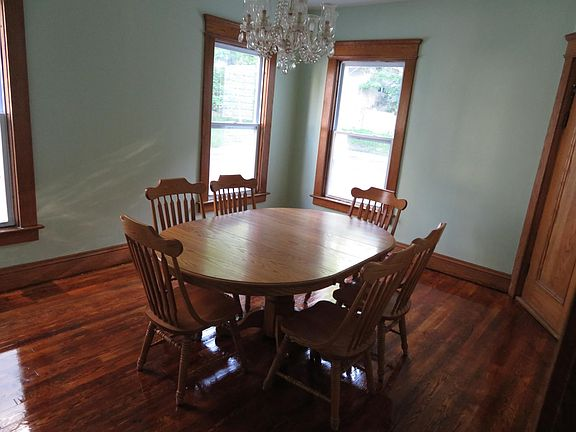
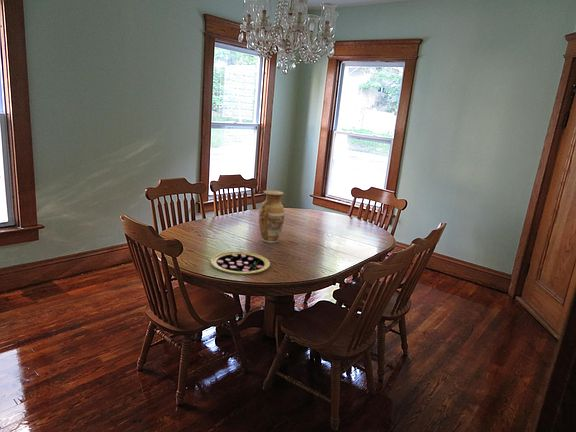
+ pizza [210,251,271,275]
+ vase [258,189,286,244]
